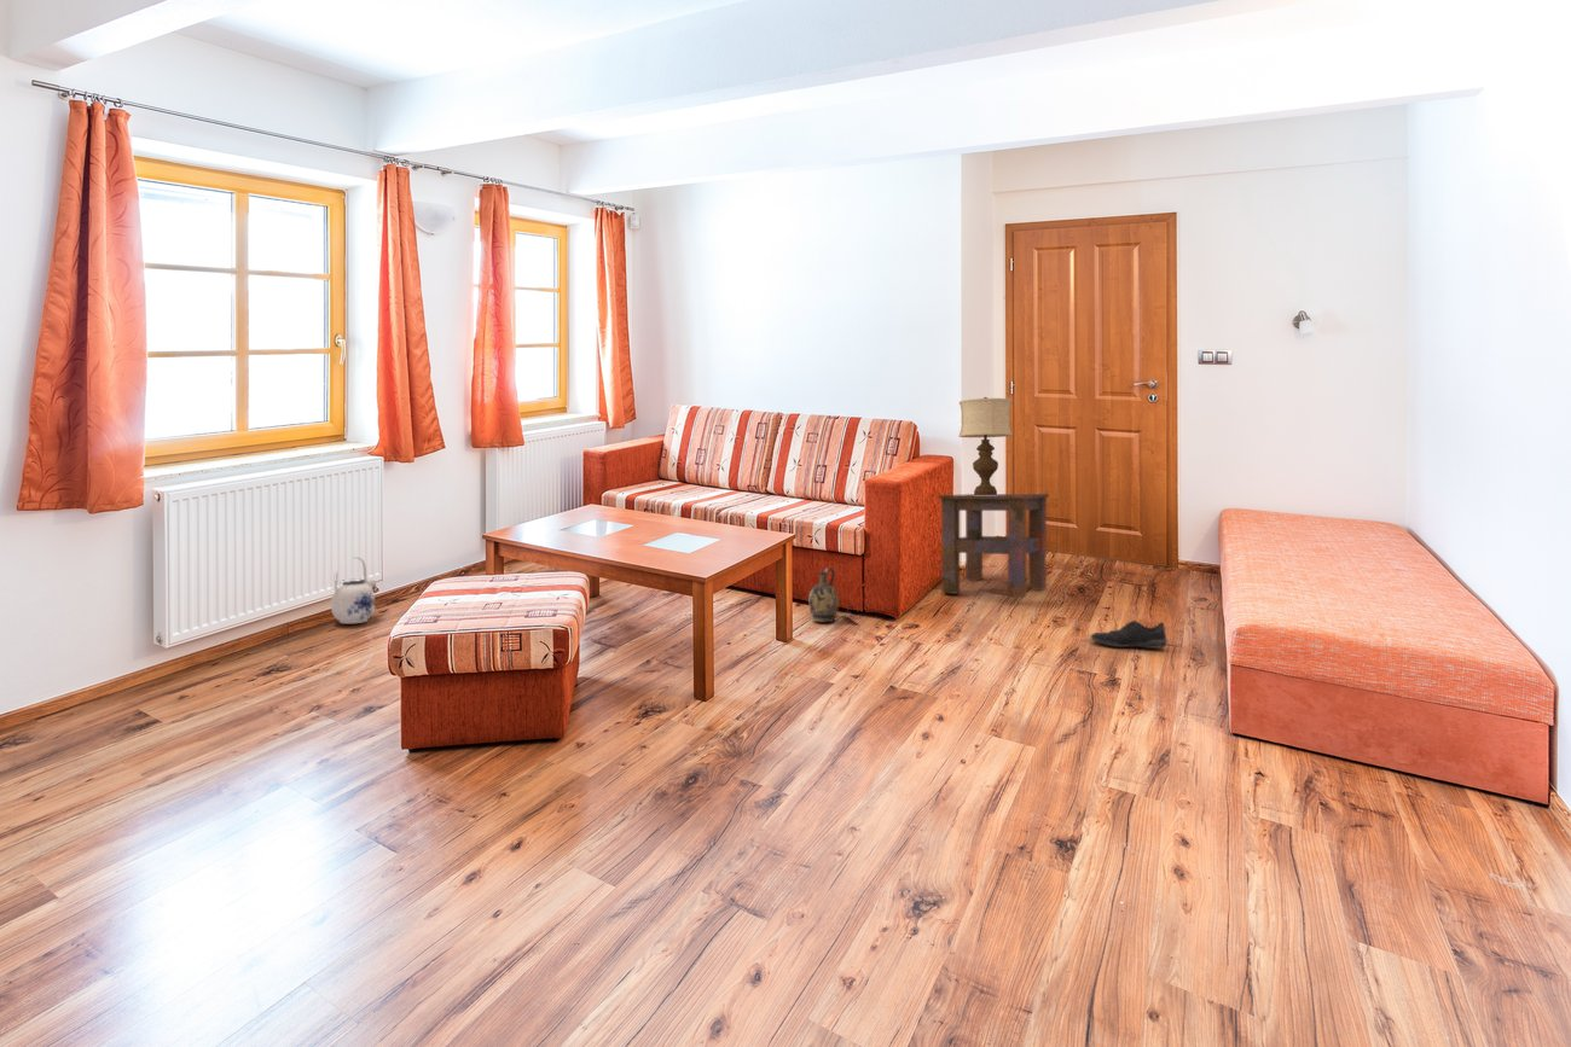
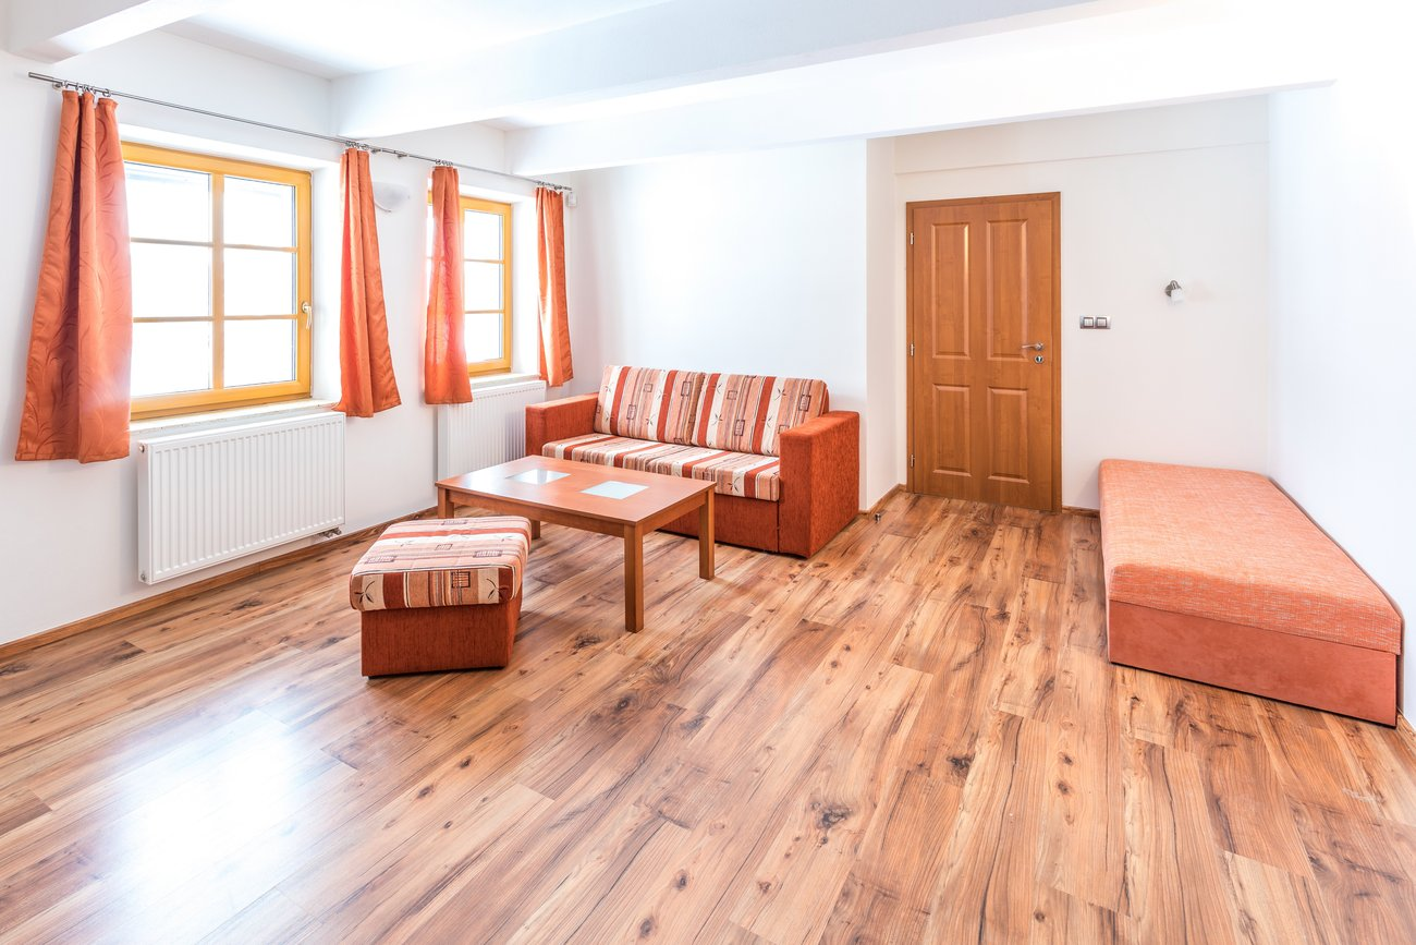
- shoe [1089,620,1169,650]
- teapot [330,556,377,624]
- ceramic jug [807,566,840,623]
- side table [938,493,1050,599]
- table lamp [957,396,1014,495]
